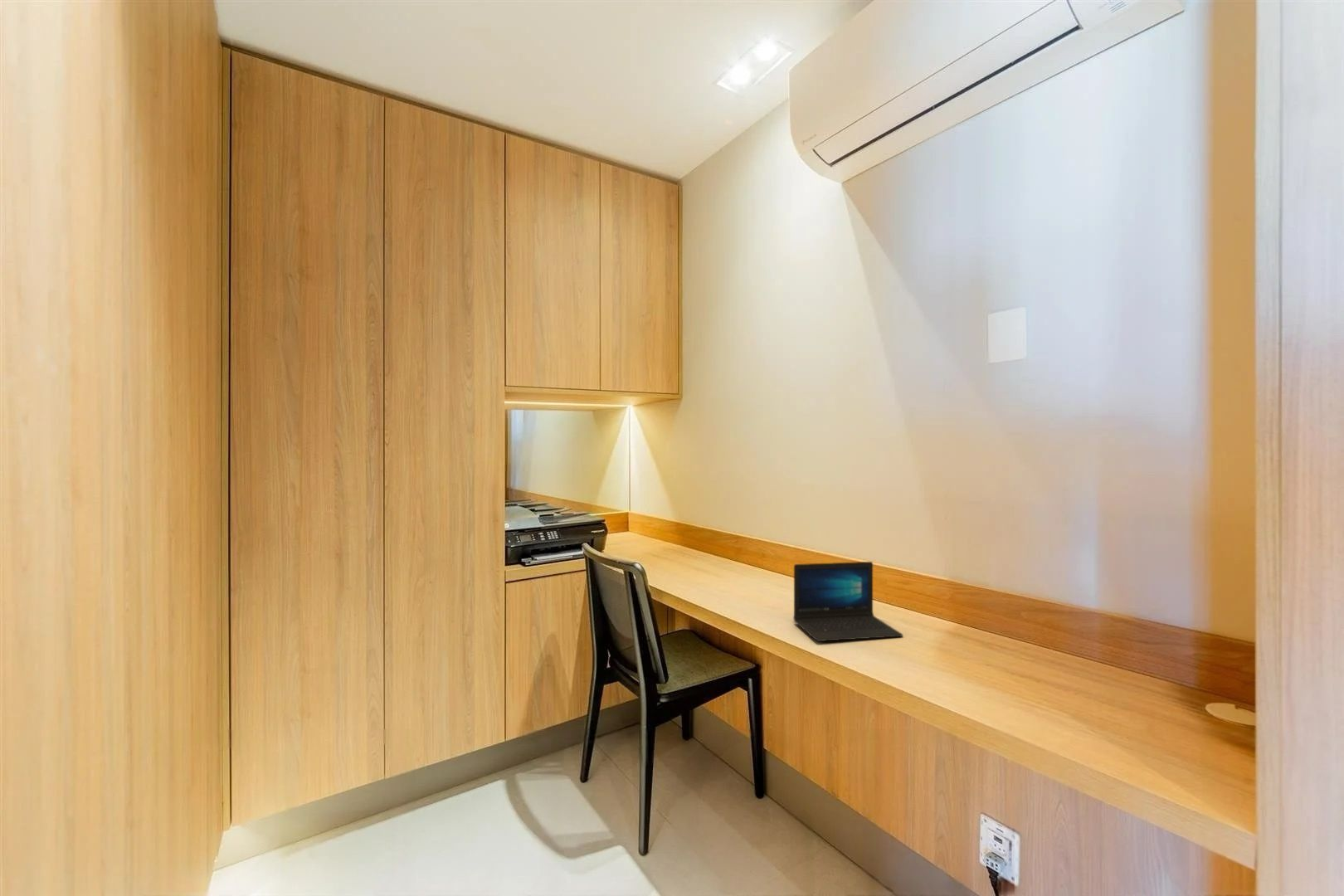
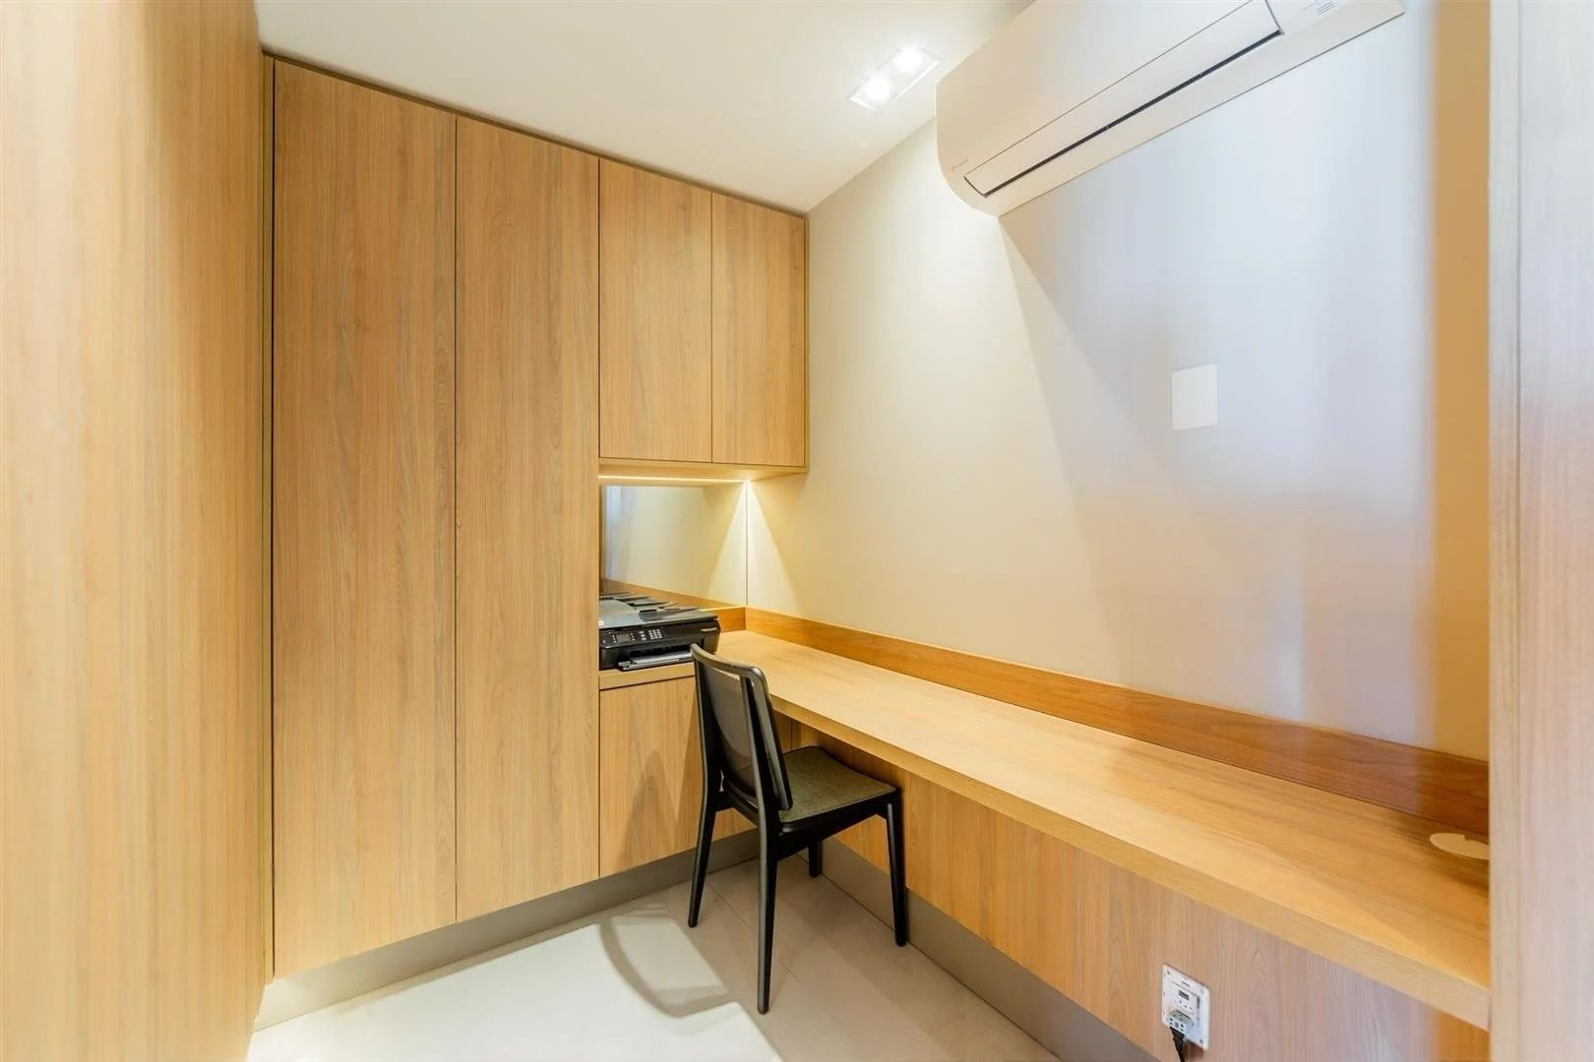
- laptop [792,561,903,642]
